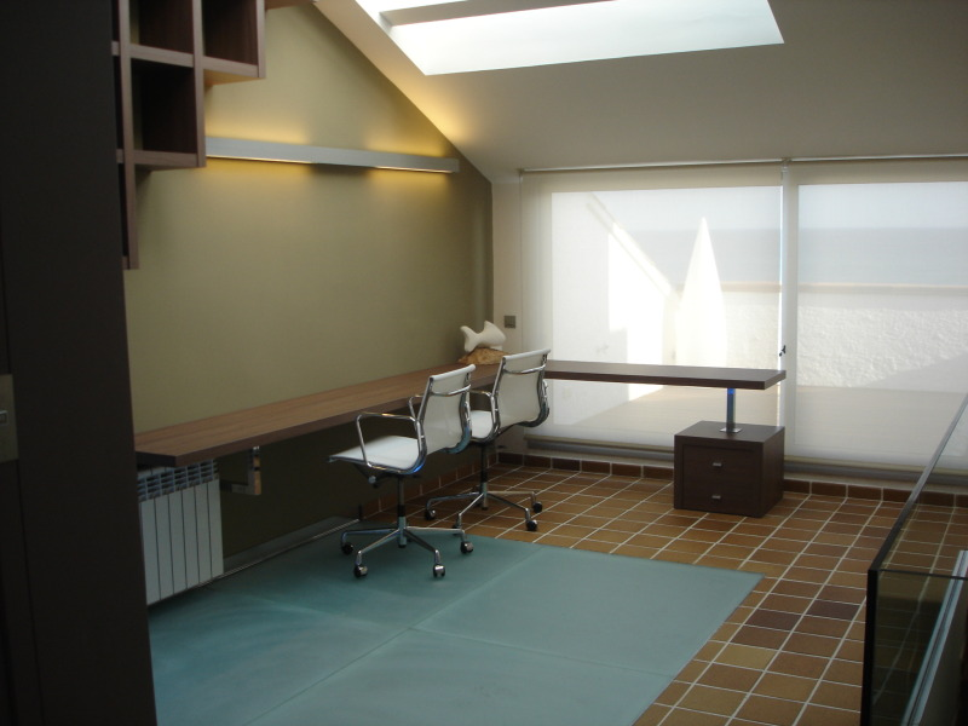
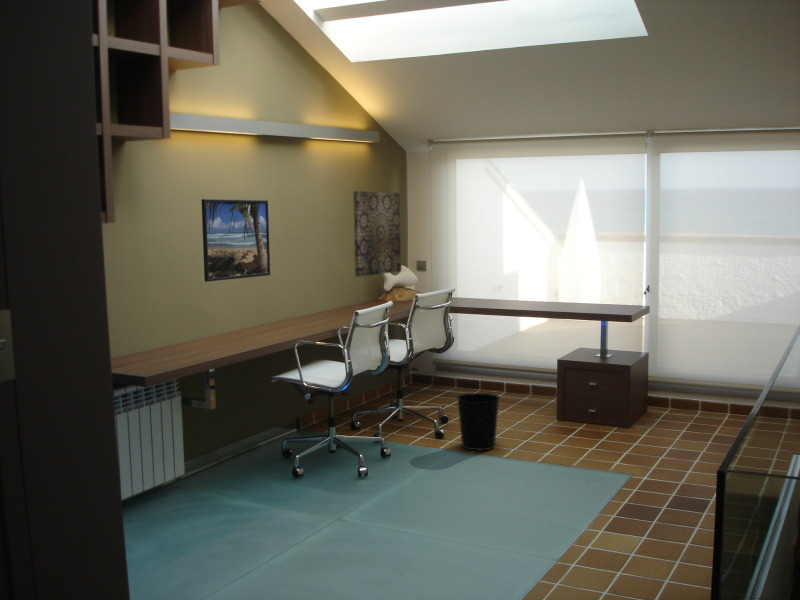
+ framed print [200,198,271,283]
+ wastebasket [456,392,501,452]
+ wall art [352,190,402,278]
